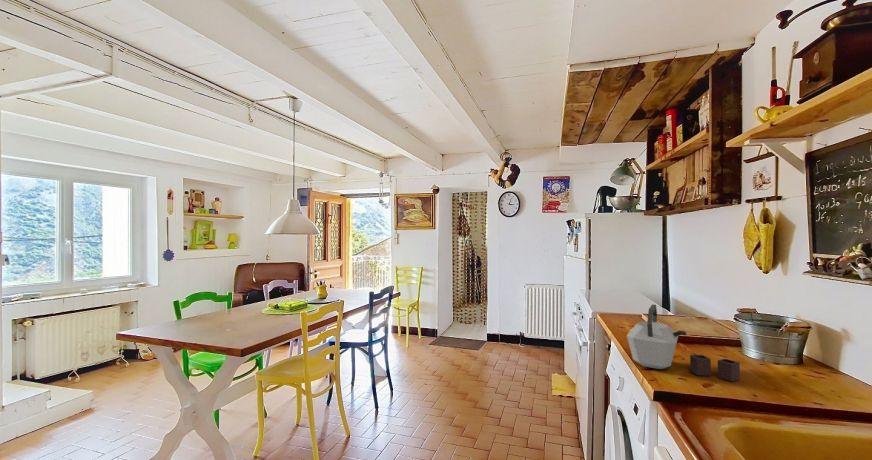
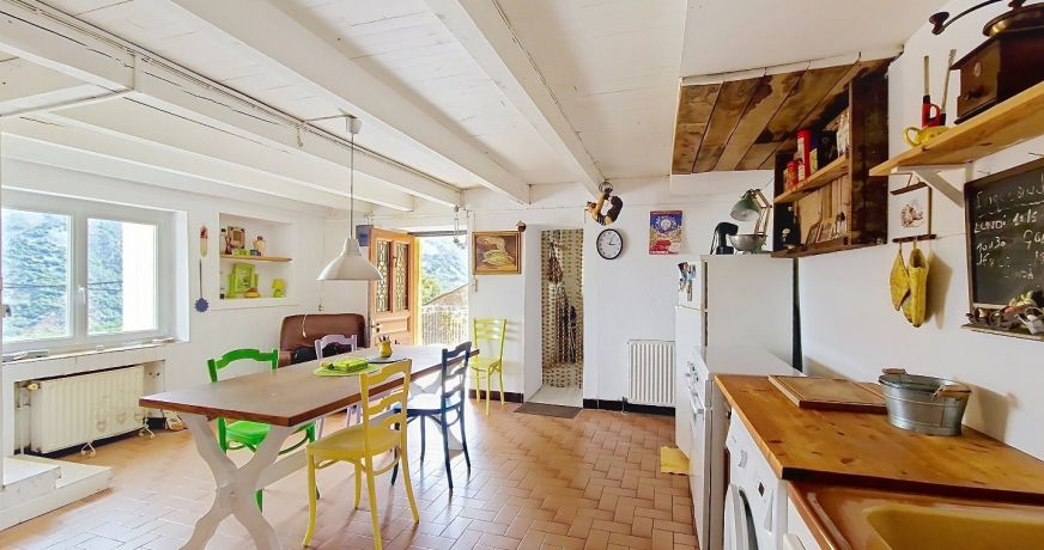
- kettle [626,304,741,382]
